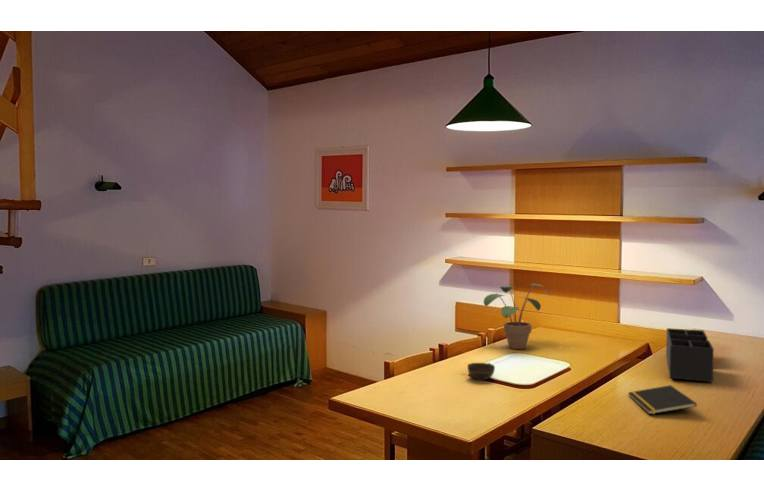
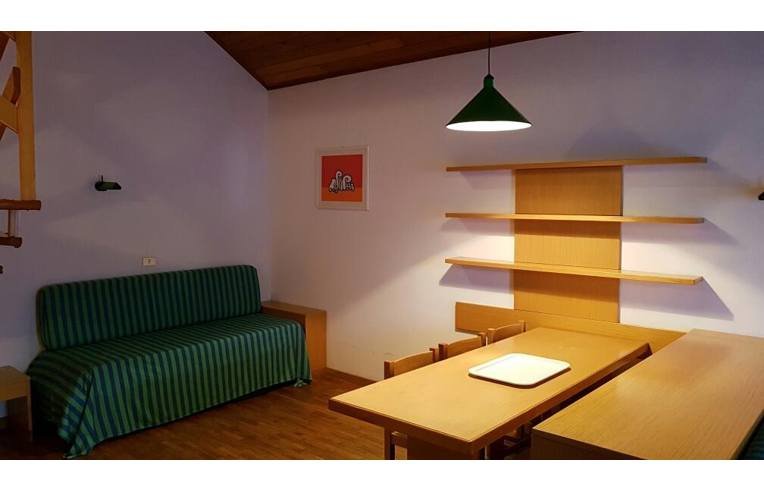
- cup [467,362,496,382]
- potted plant [483,282,552,350]
- desk organizer [665,327,715,383]
- notepad [627,384,698,415]
